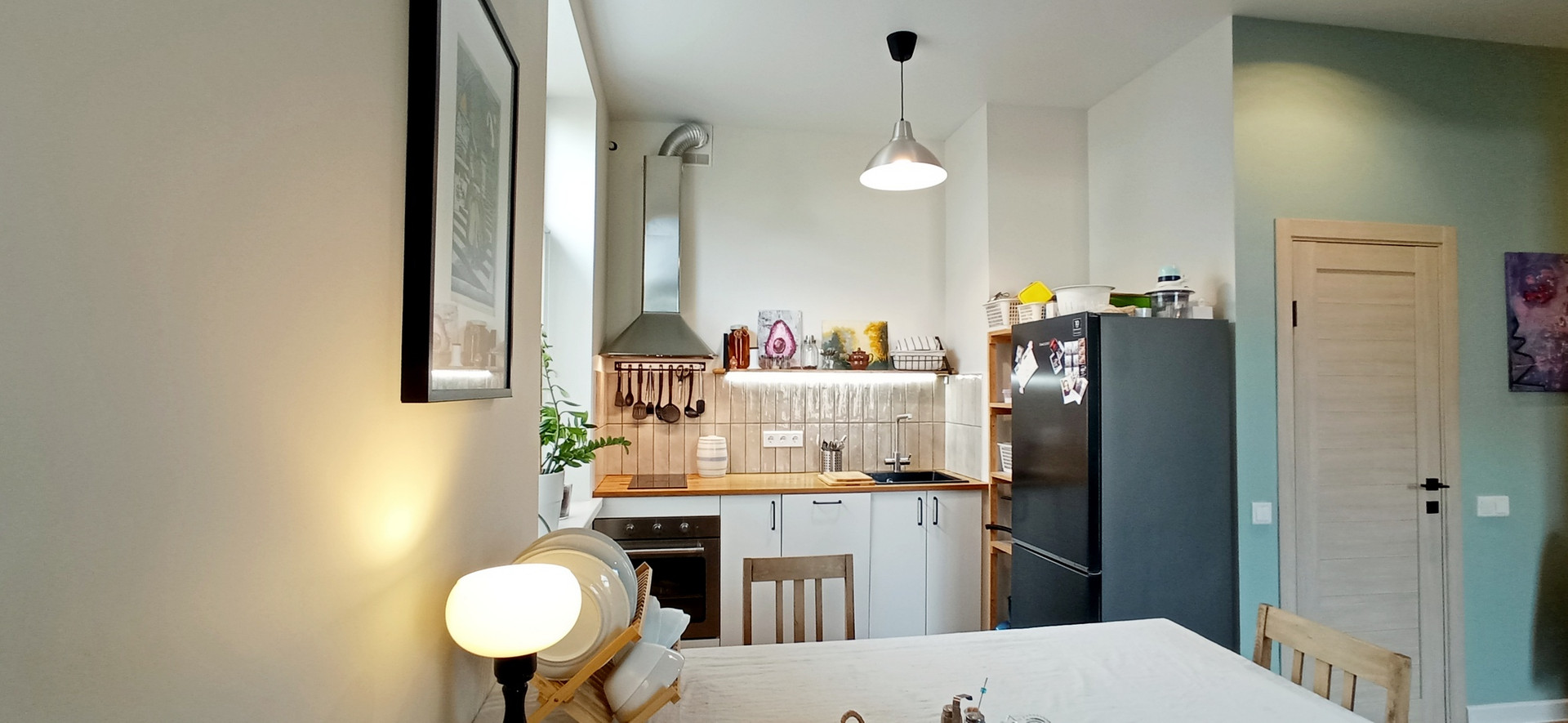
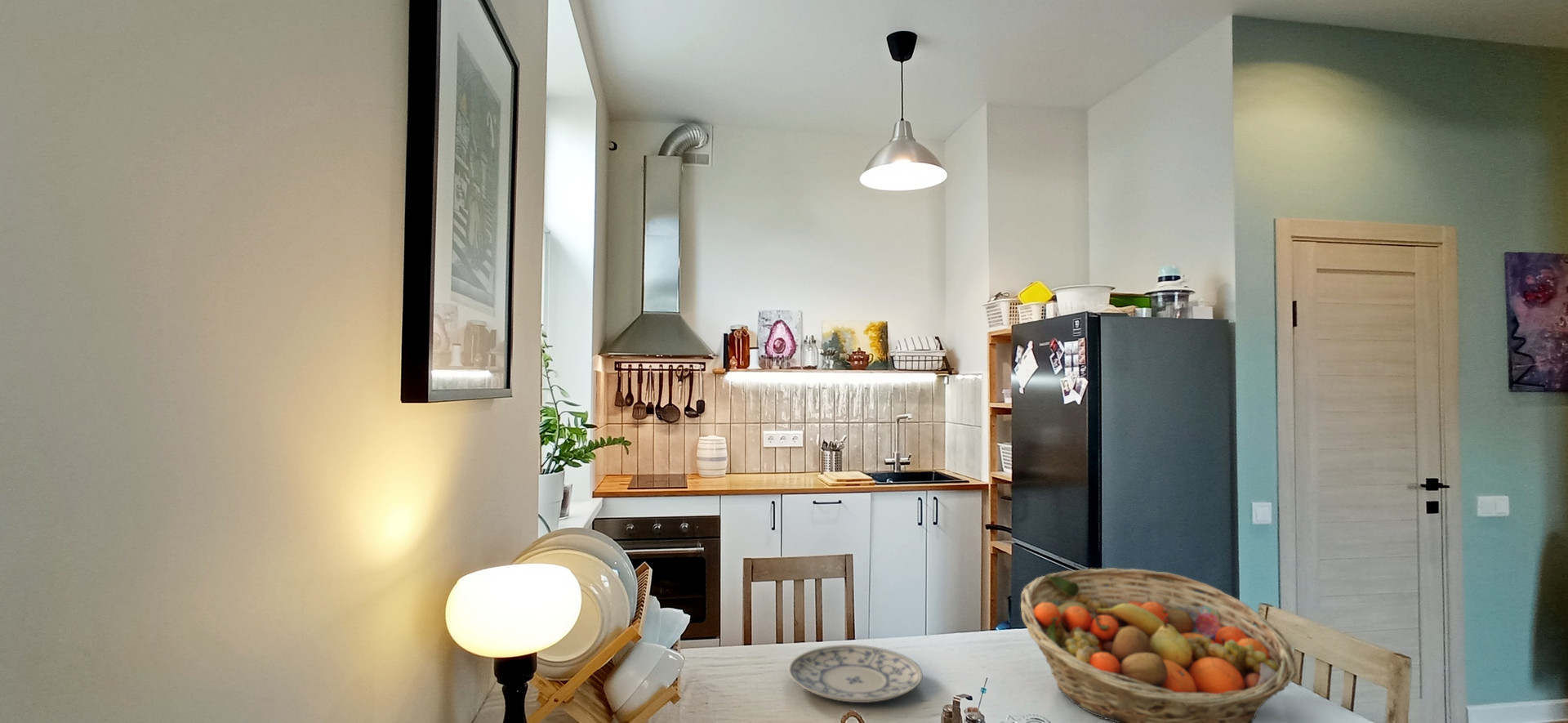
+ plate [787,644,924,703]
+ fruit basket [1020,567,1299,723]
